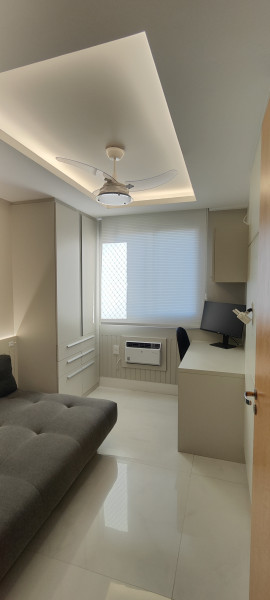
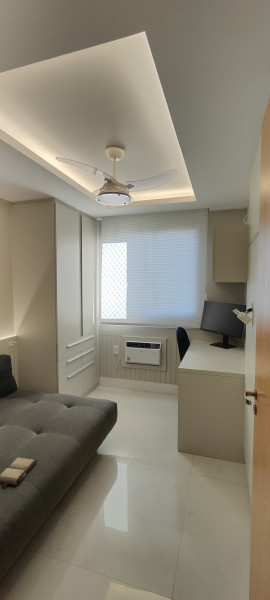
+ hardback book [0,457,39,489]
